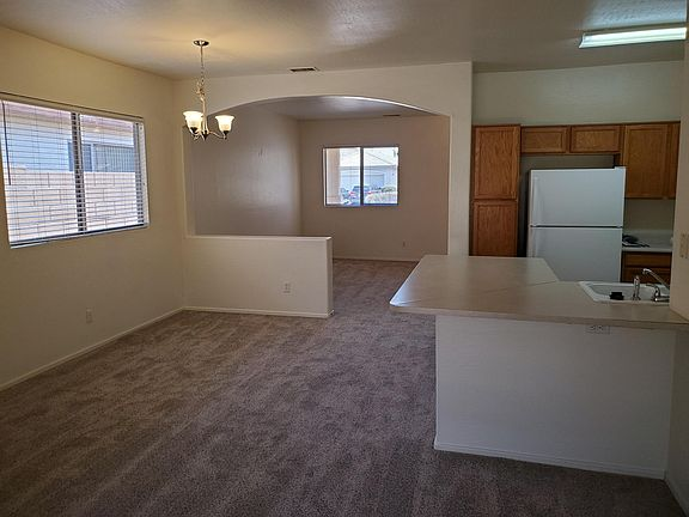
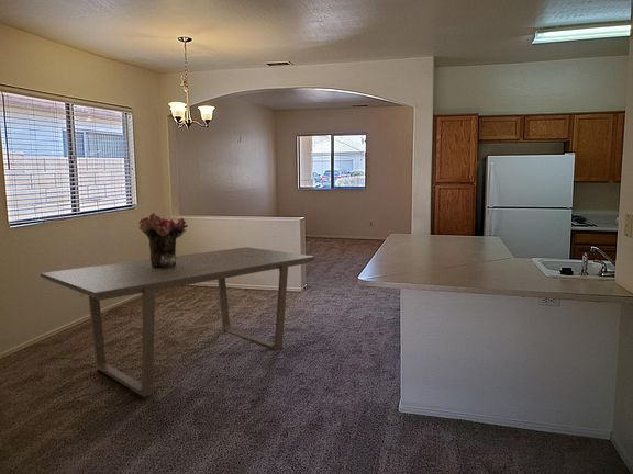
+ bouquet [138,212,189,268]
+ dining table [40,246,315,398]
